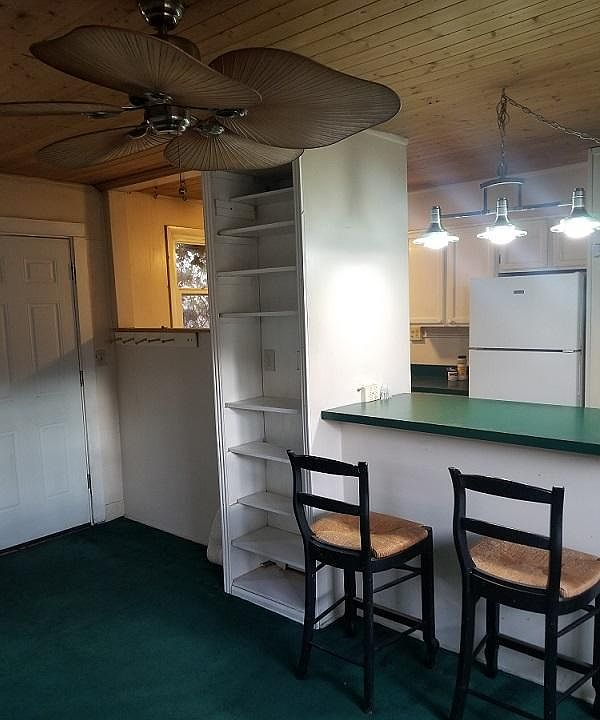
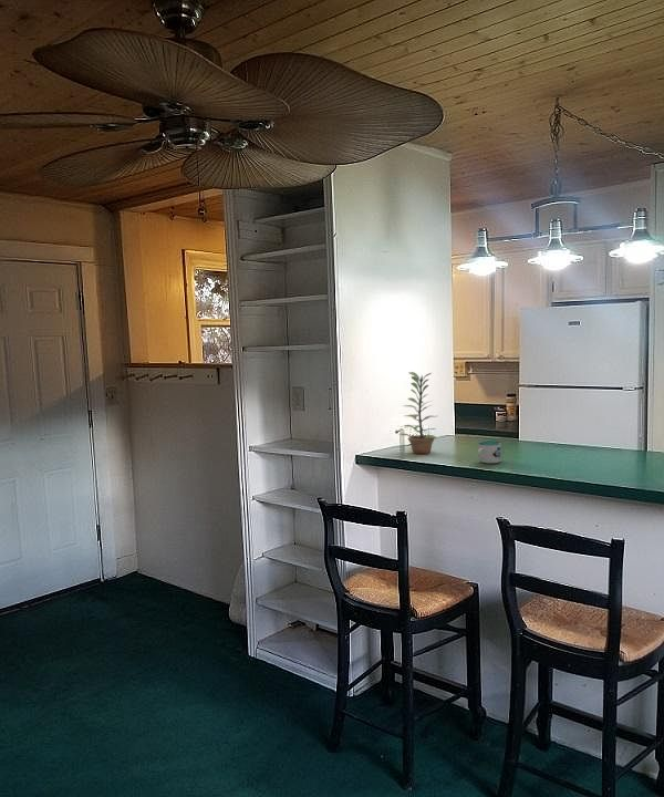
+ mug [477,439,502,464]
+ plant [397,371,437,455]
